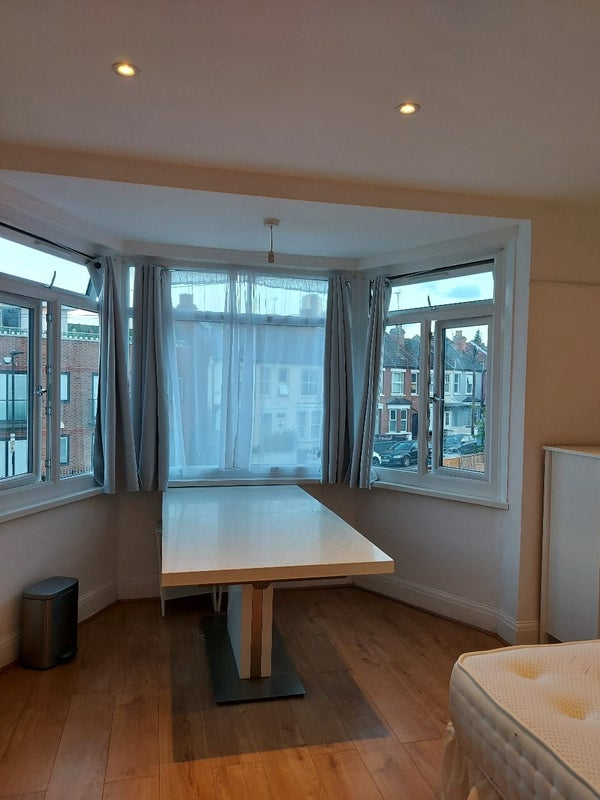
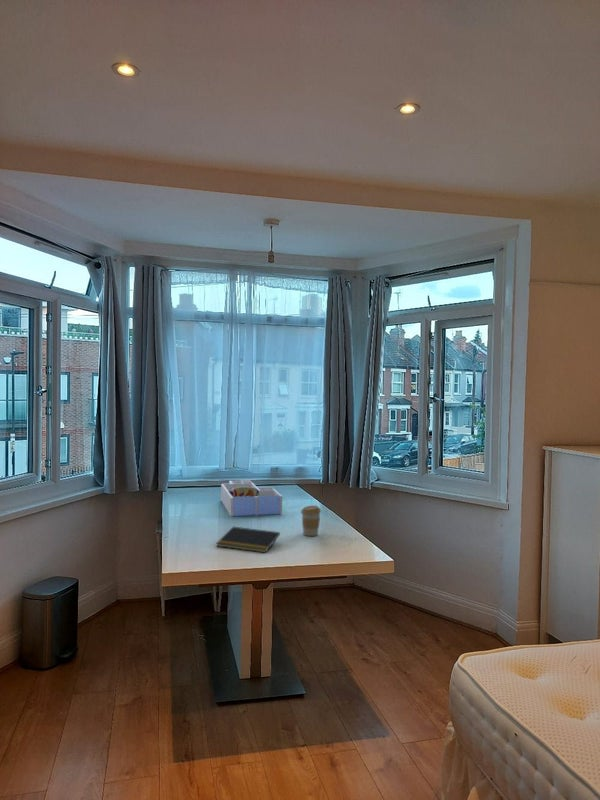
+ notepad [215,526,281,554]
+ desk organizer [220,479,283,517]
+ coffee cup [300,505,322,537]
